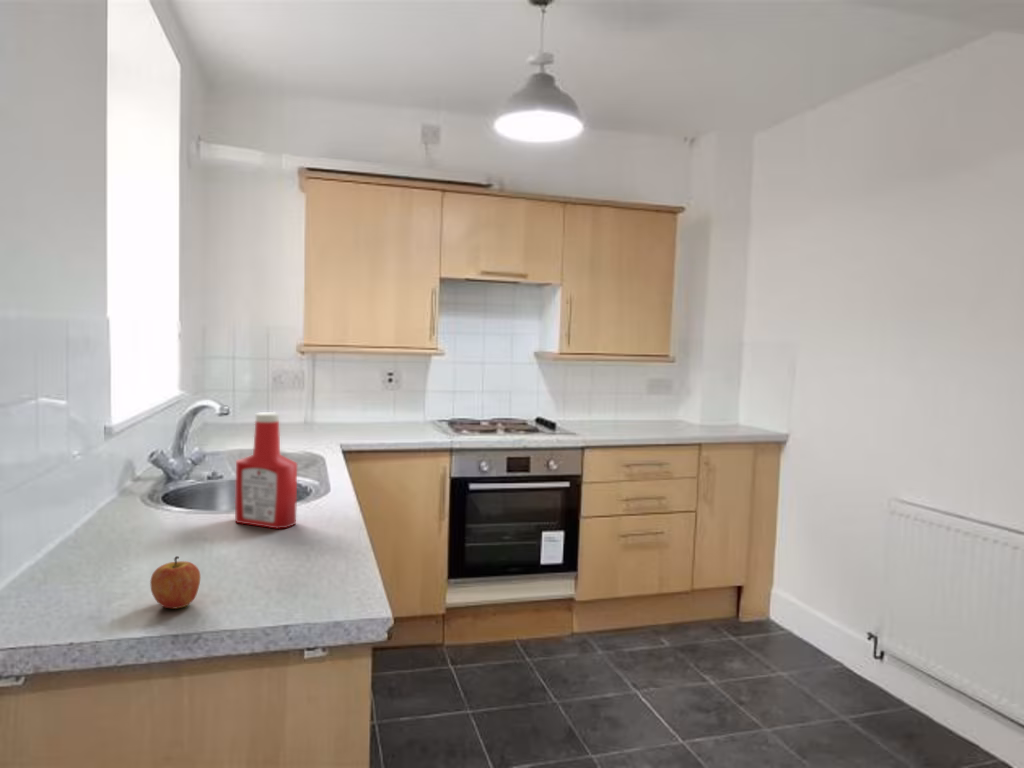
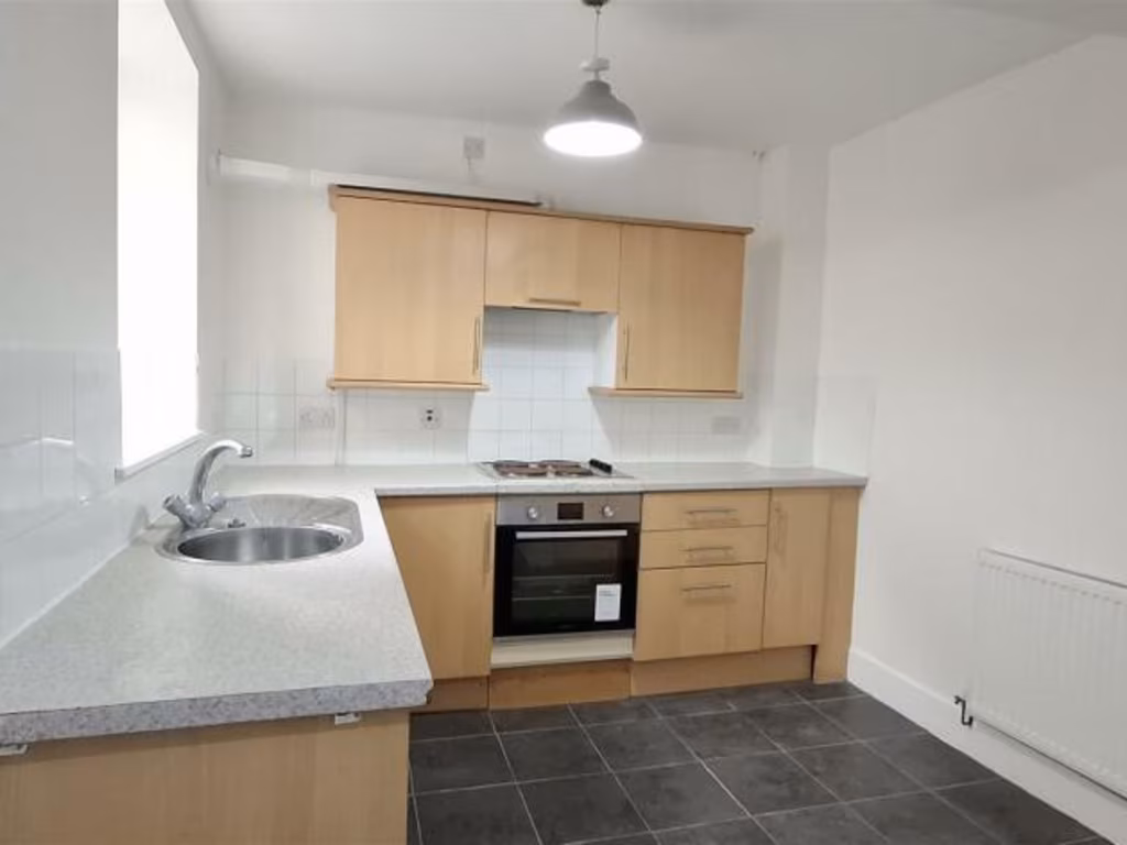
- soap bottle [234,411,298,530]
- apple [149,555,201,610]
